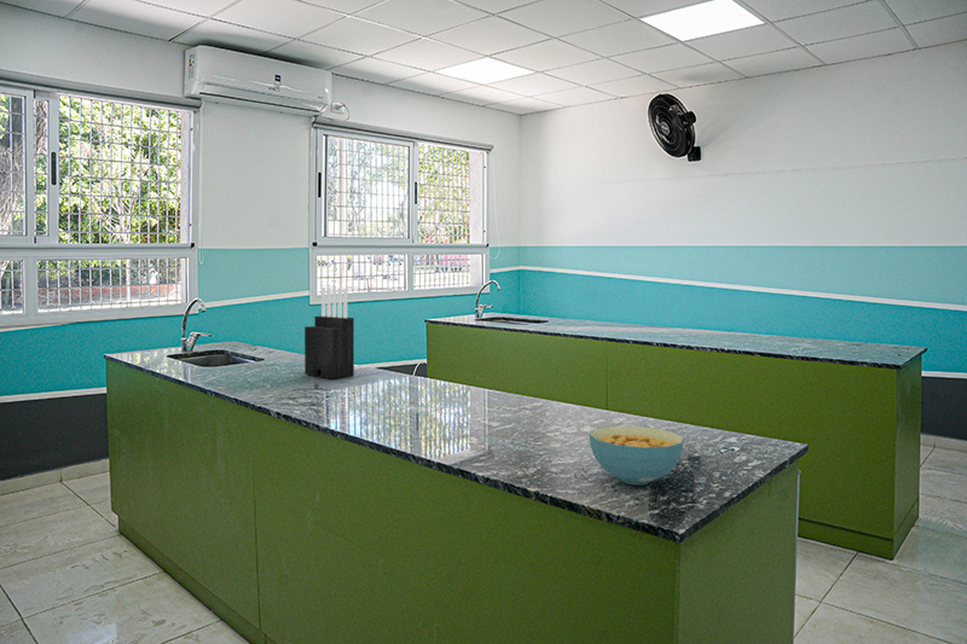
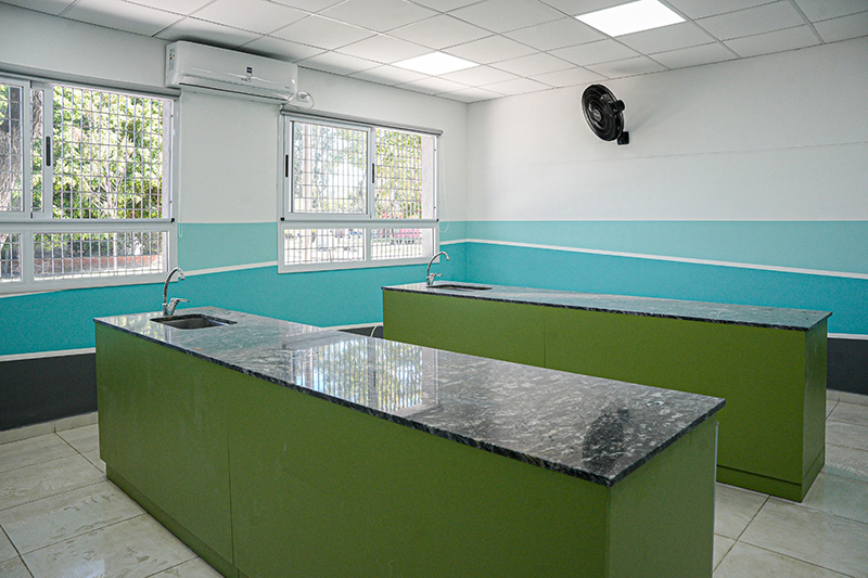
- cereal bowl [589,425,685,486]
- knife block [303,286,355,379]
